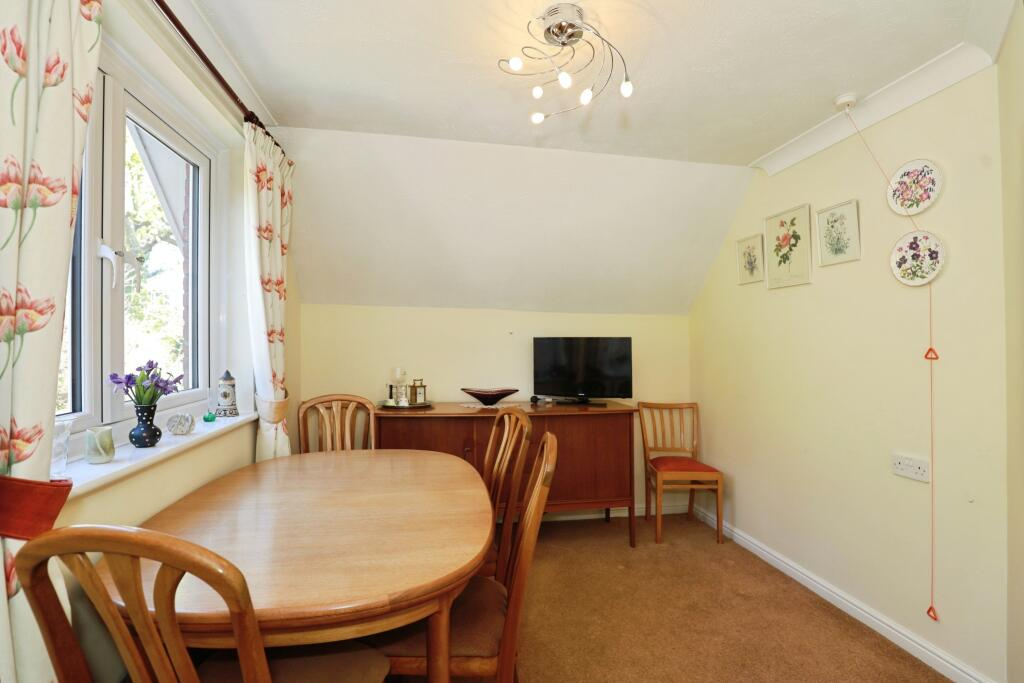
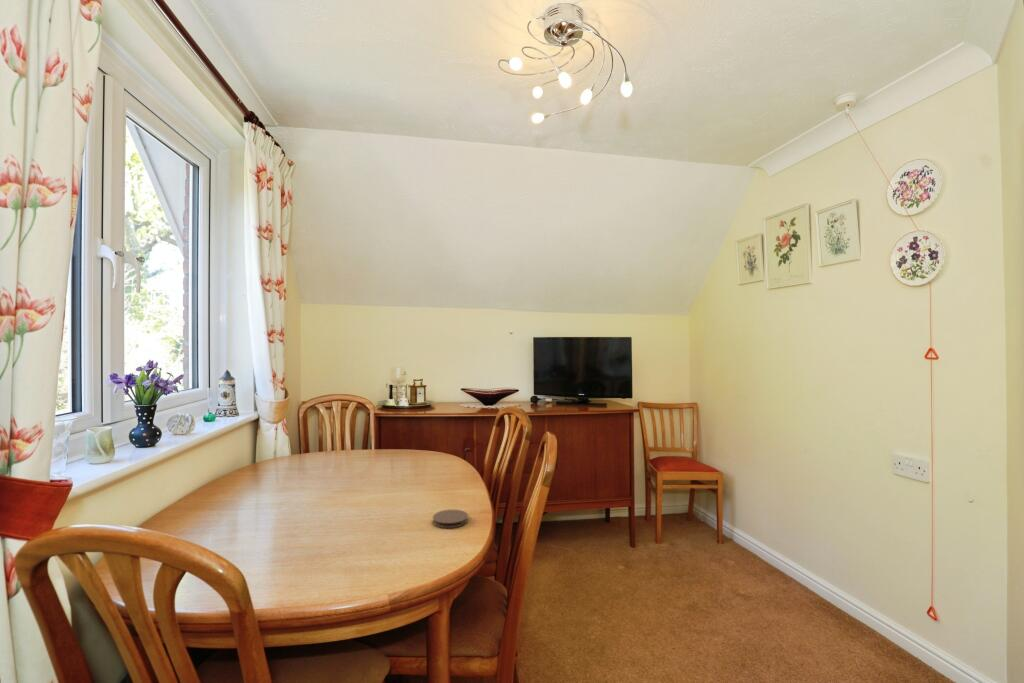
+ coaster [432,508,469,529]
